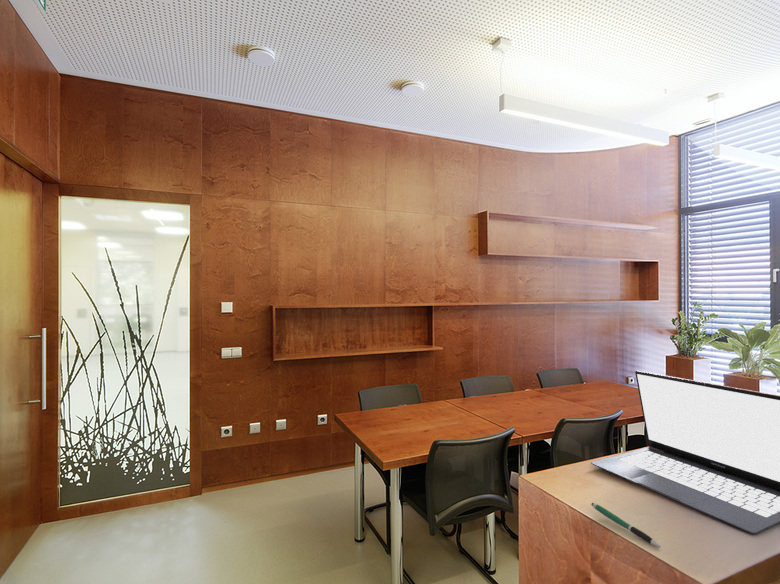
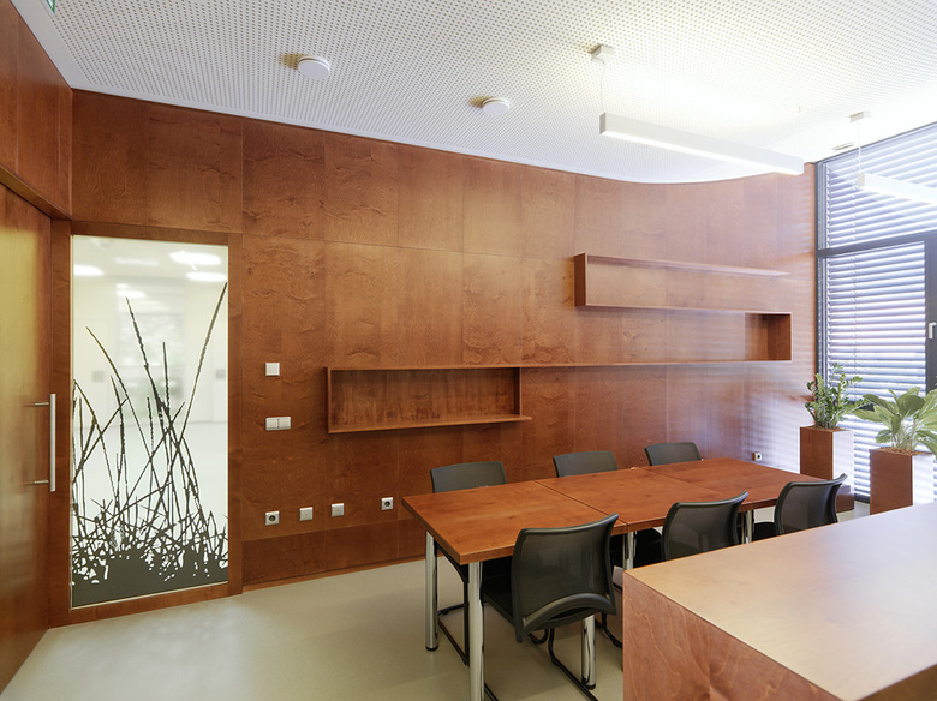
- pen [591,502,661,548]
- laptop [590,370,780,535]
